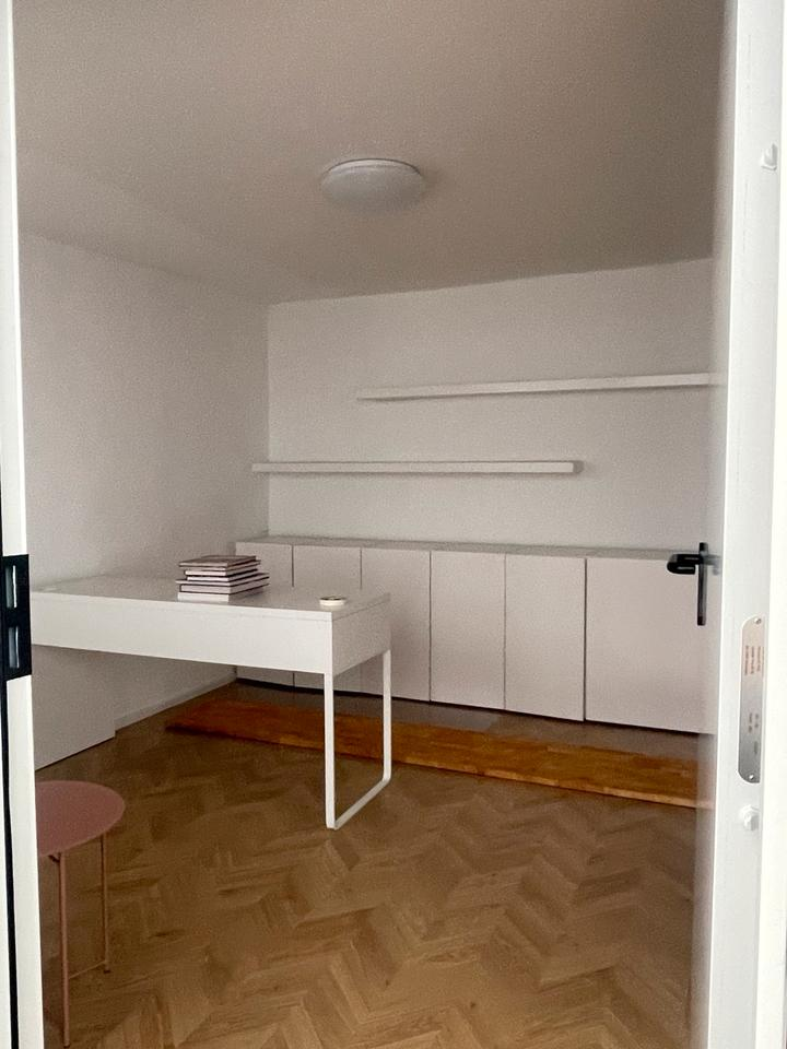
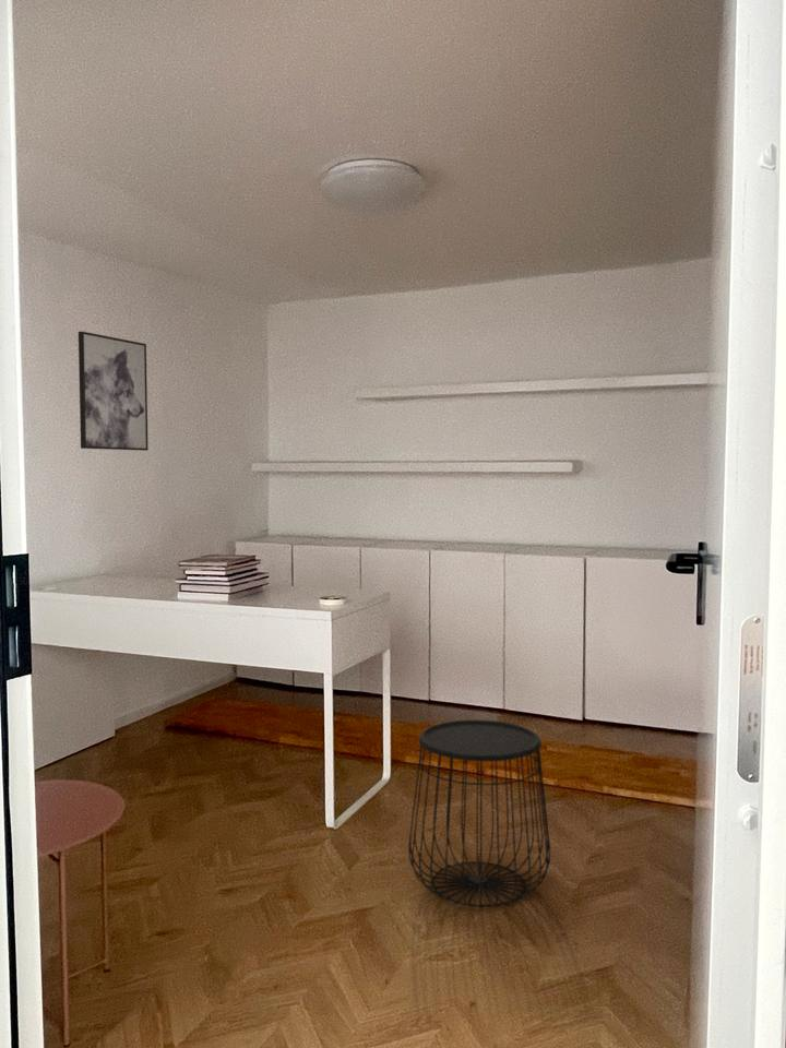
+ wall art [78,331,150,452]
+ side table [407,719,551,907]
